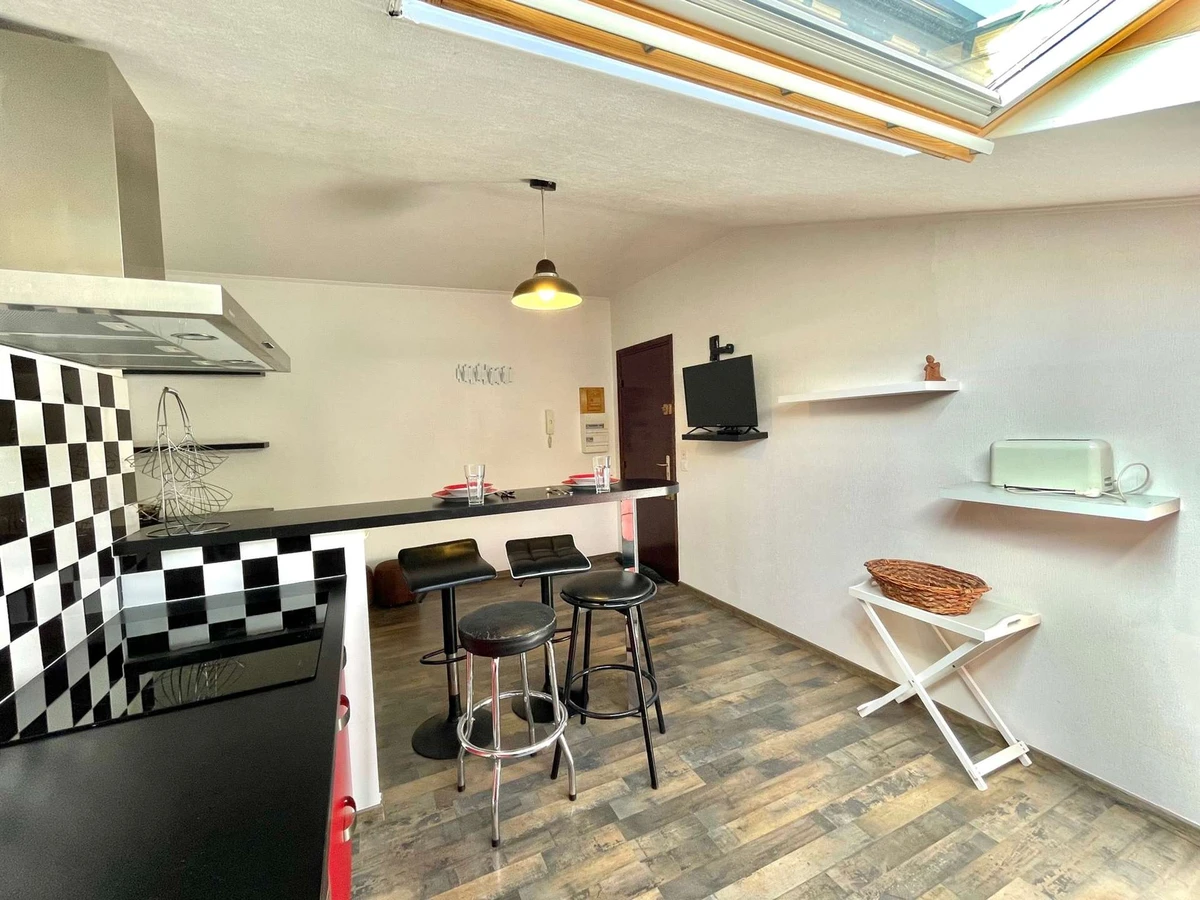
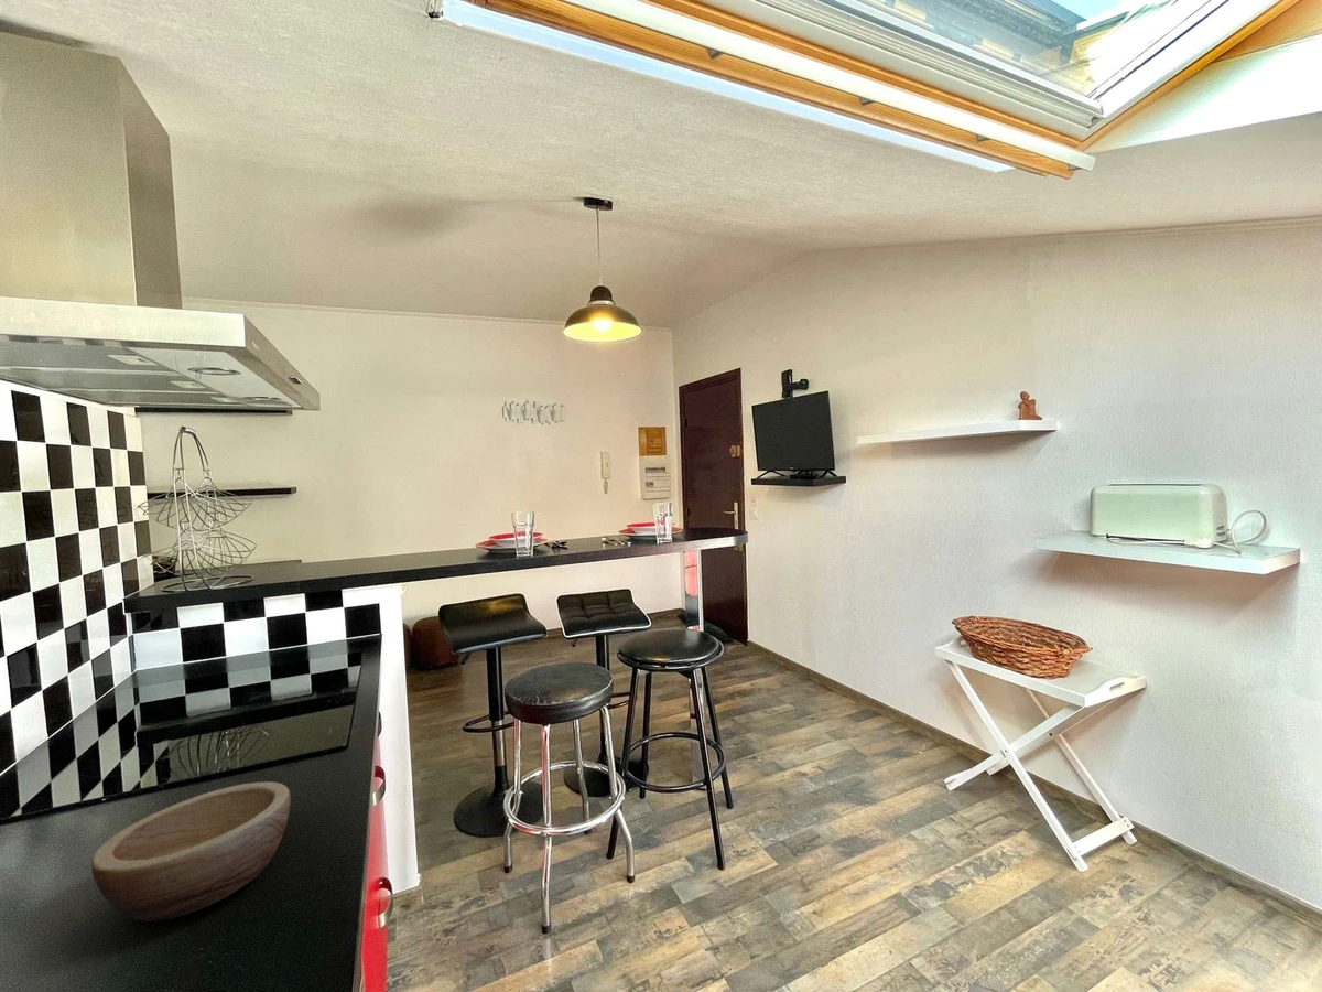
+ bowl [90,780,292,923]
